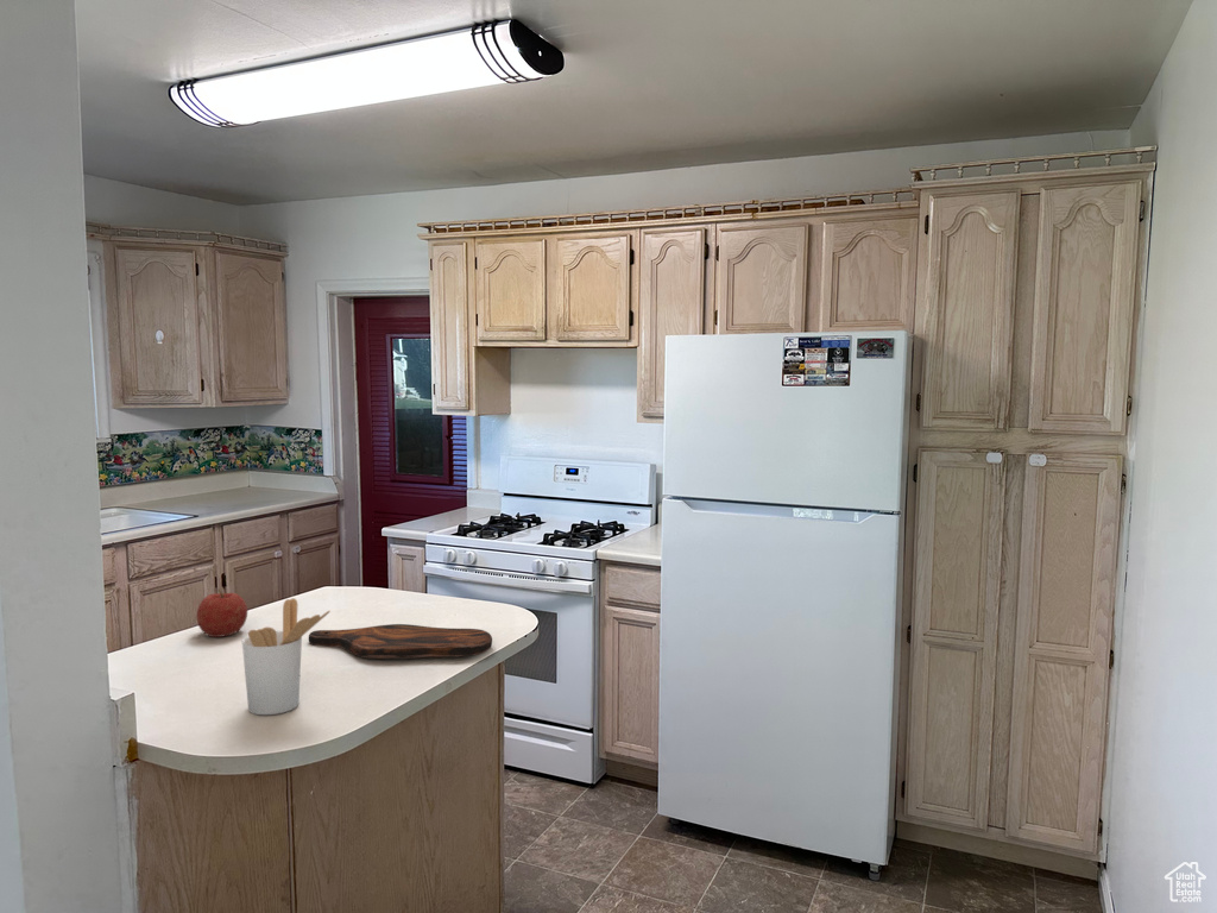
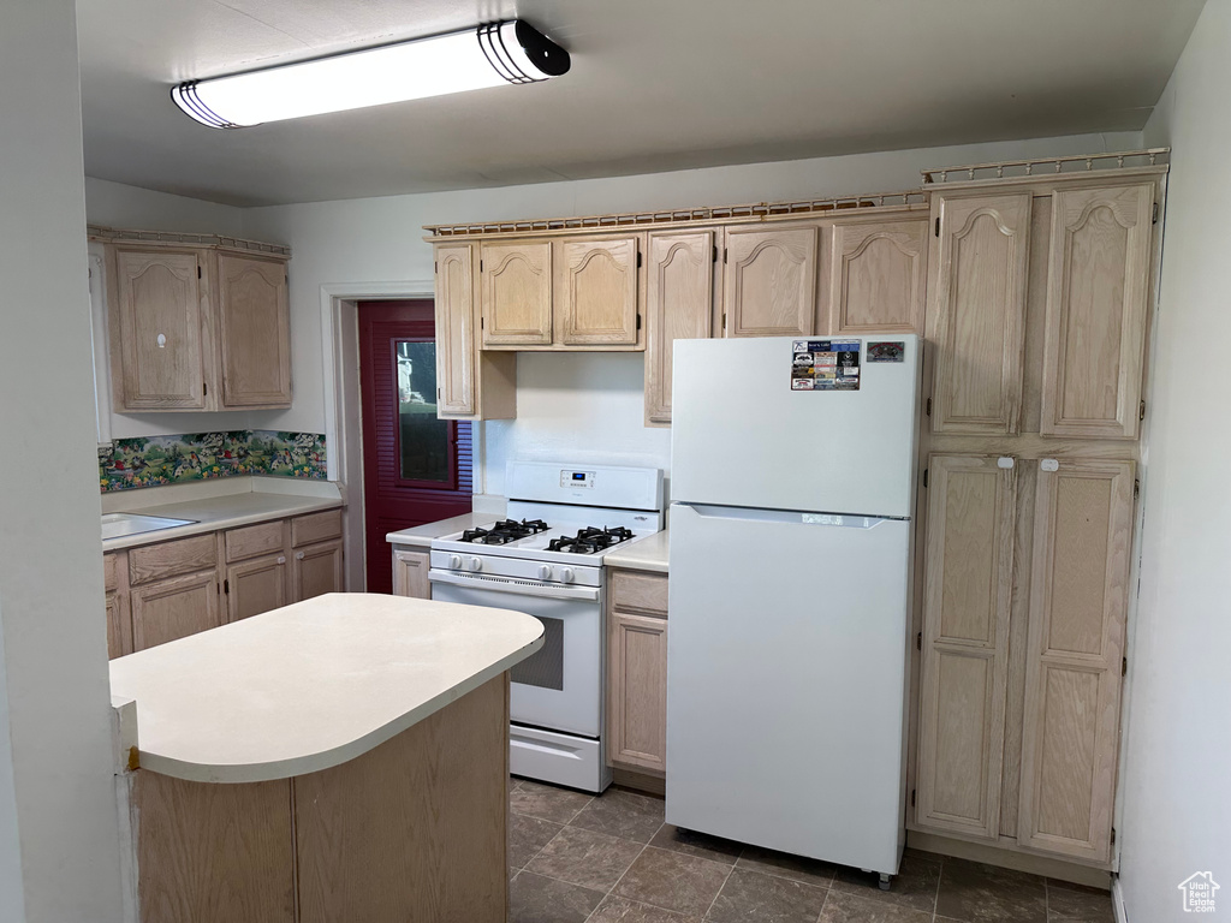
- cutting board [308,623,493,660]
- utensil holder [241,597,332,716]
- fruit [196,587,248,638]
